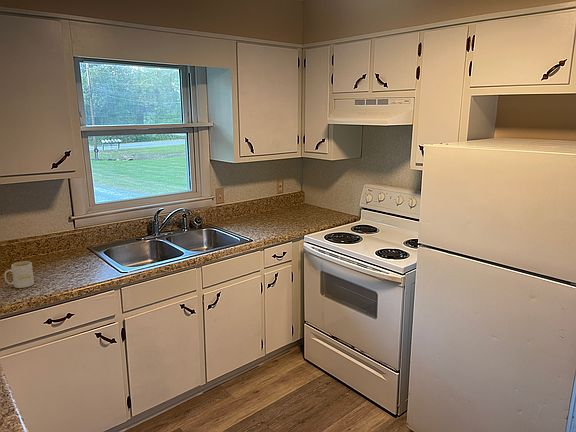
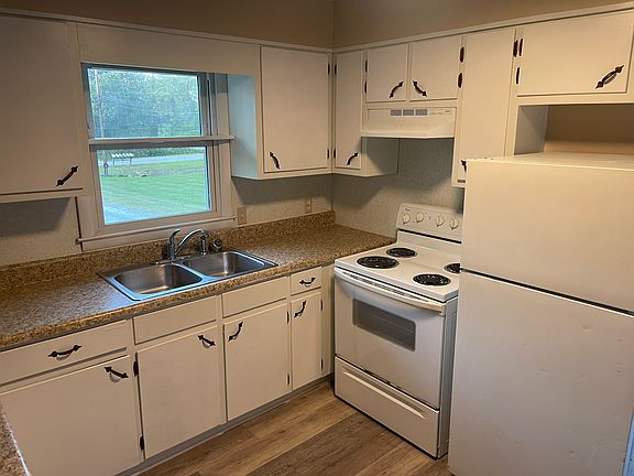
- mug [3,260,35,289]
